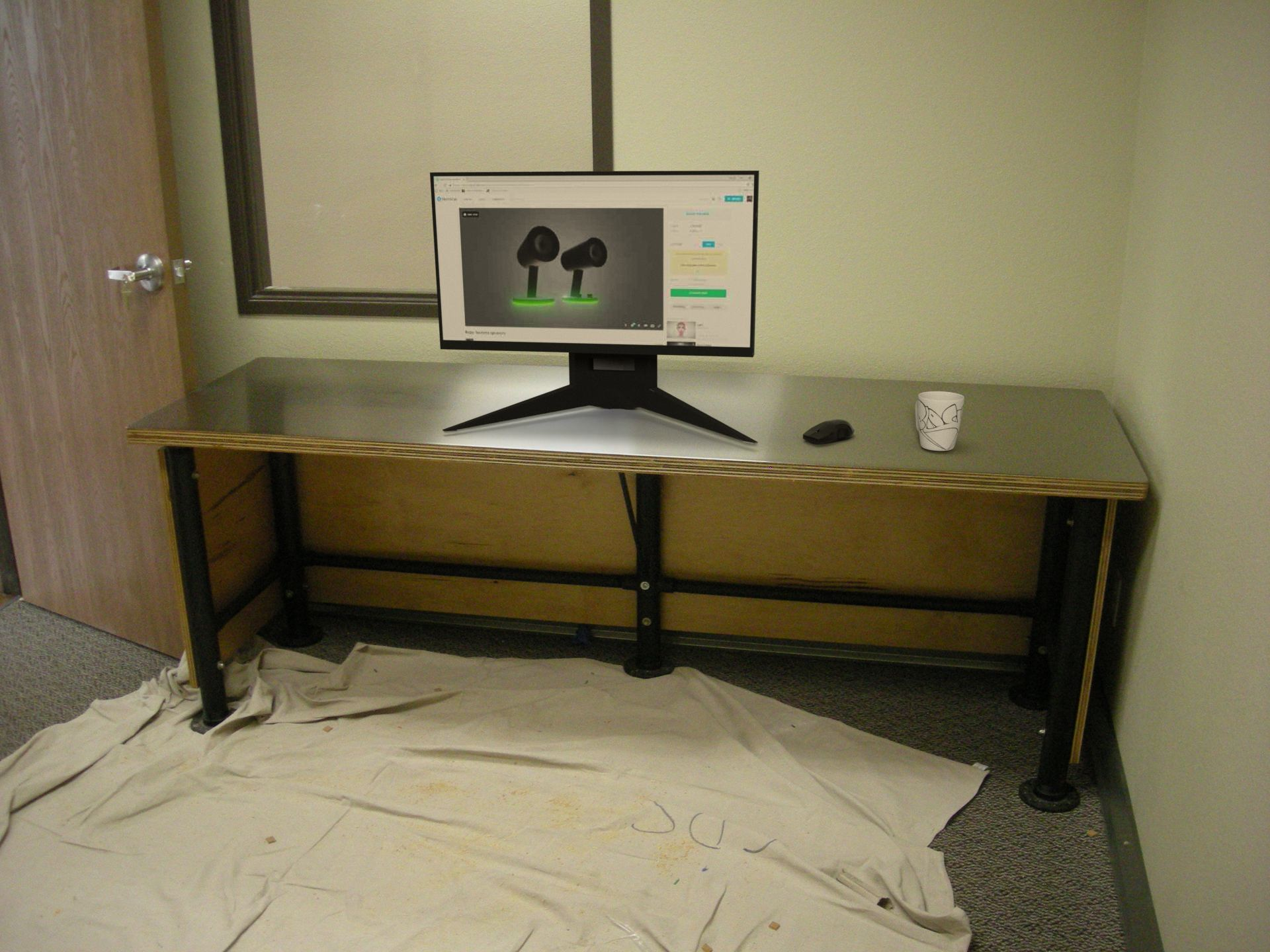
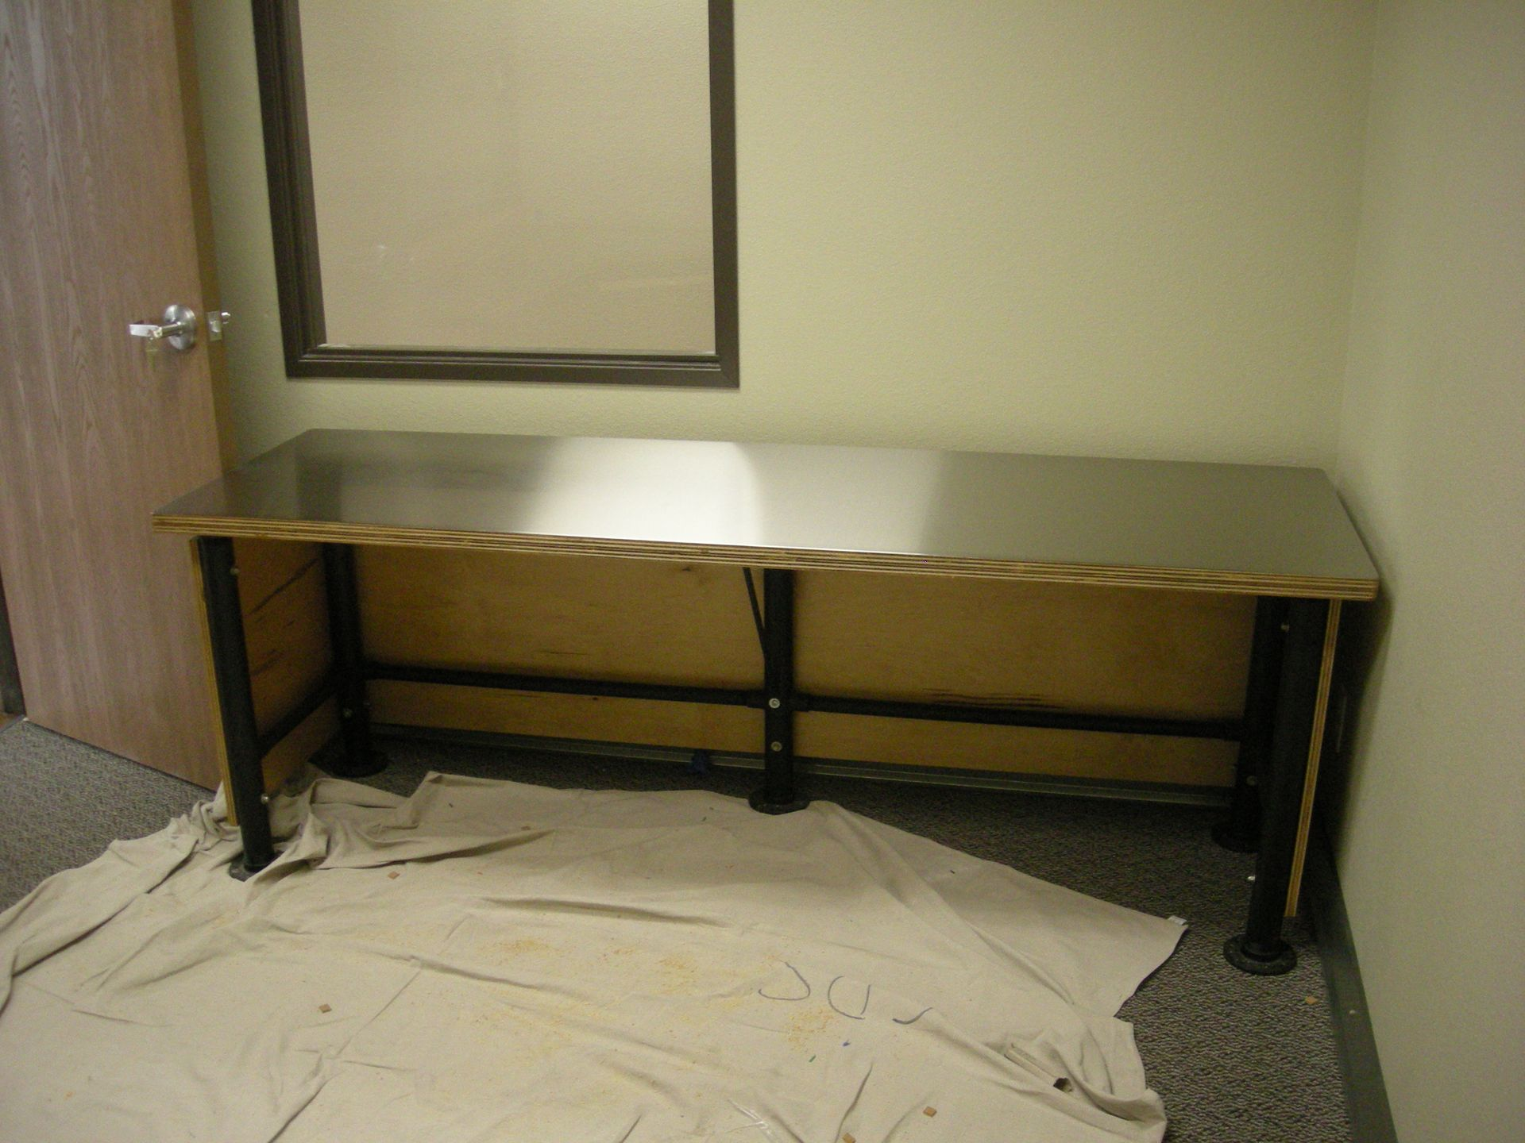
- computer mouse [802,418,855,444]
- computer monitor [429,170,760,444]
- mug [914,391,965,452]
